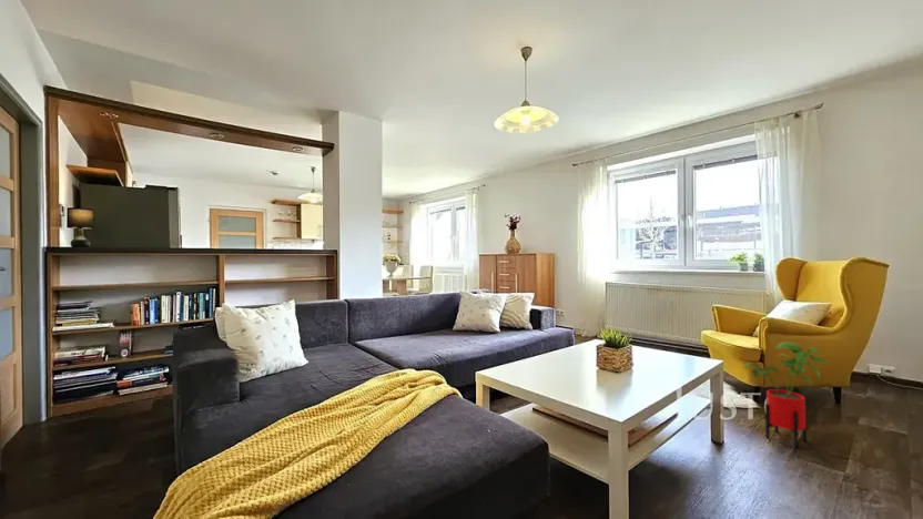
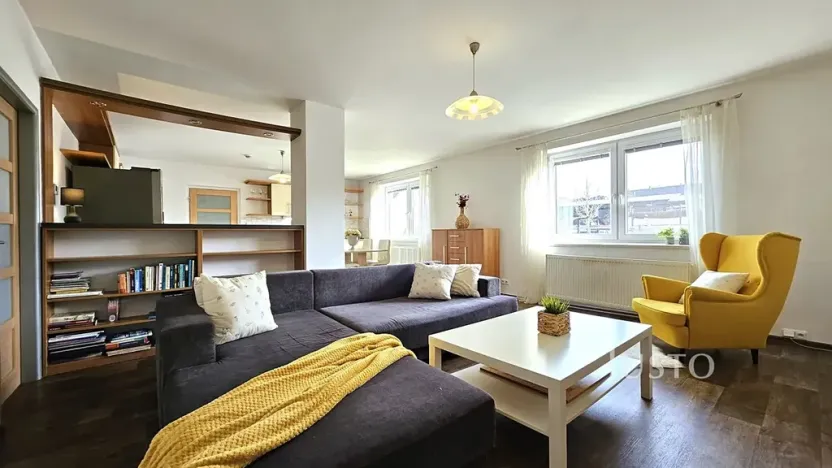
- house plant [742,340,829,448]
